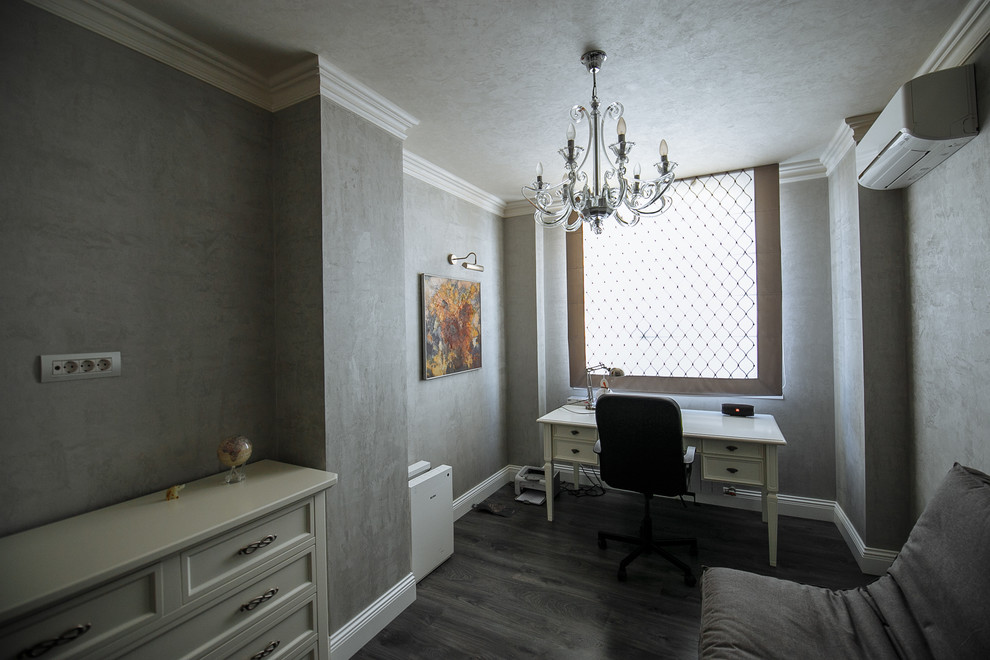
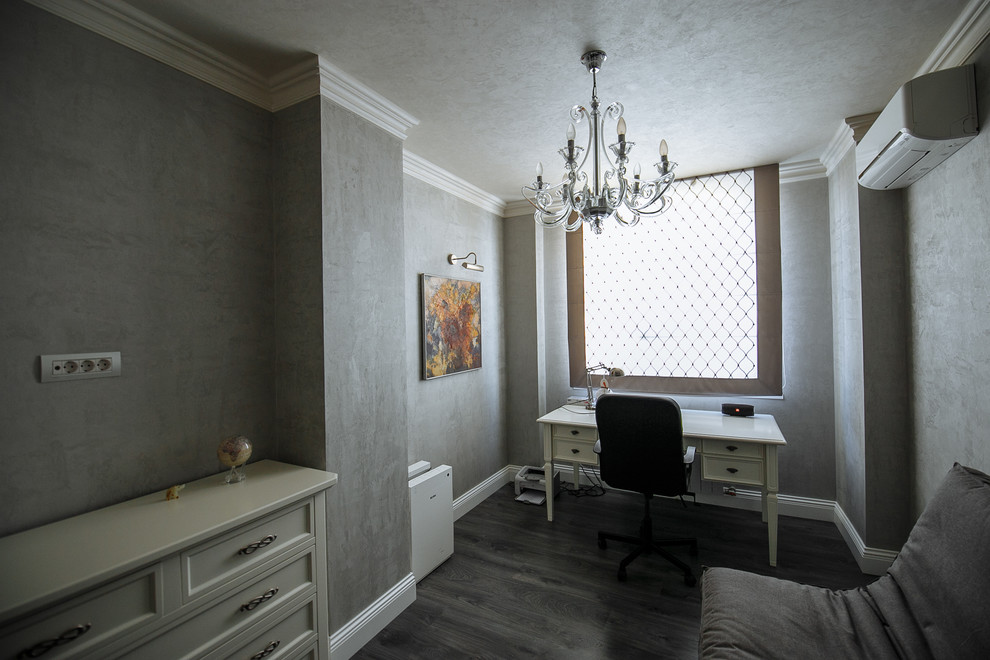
- bag [470,500,522,519]
